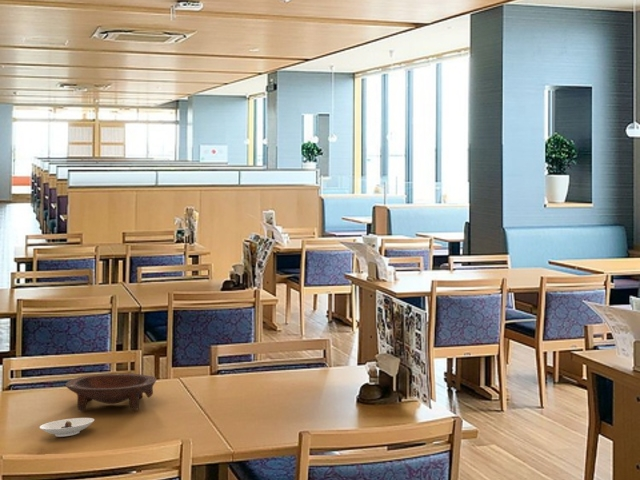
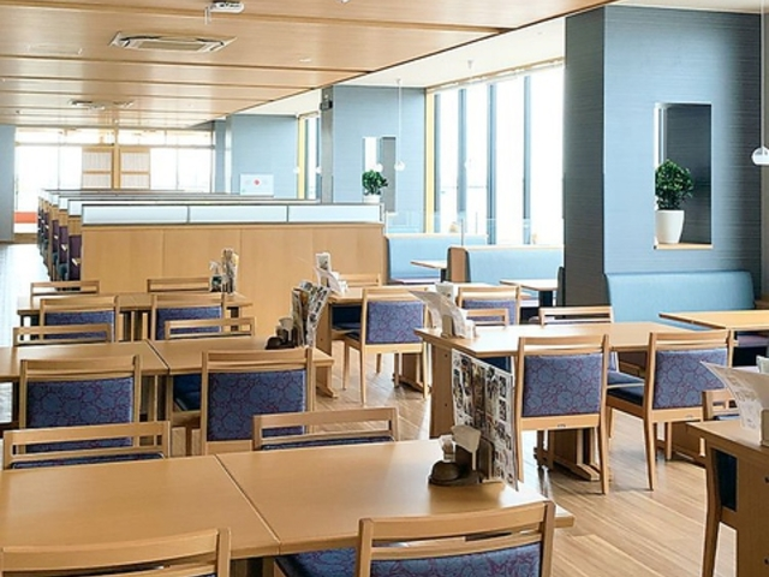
- bowl [64,373,157,411]
- saucer [39,417,95,438]
